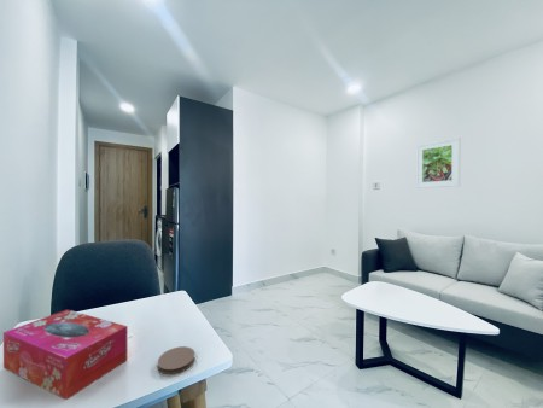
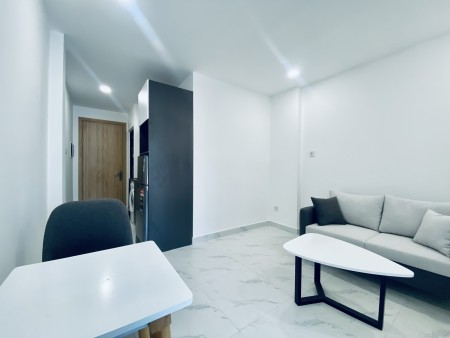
- coaster [157,345,197,375]
- tissue box [2,309,128,401]
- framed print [415,136,461,190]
